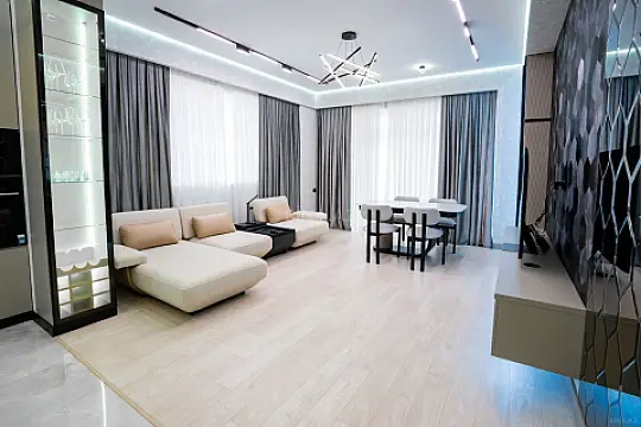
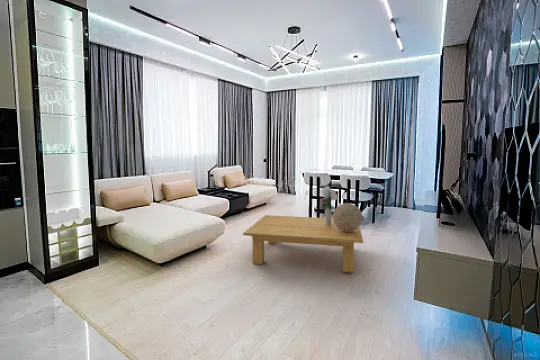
+ bouquet [321,185,339,225]
+ coffee table [242,214,364,274]
+ decorative sphere [332,202,363,232]
